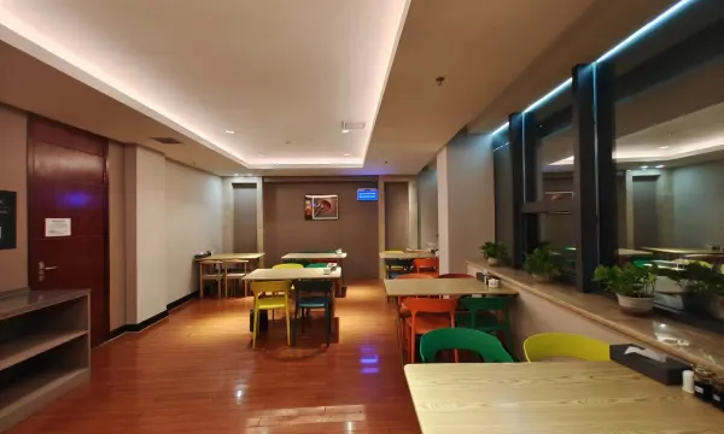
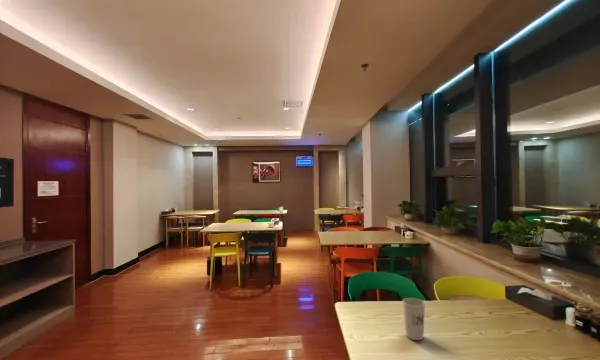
+ cup [402,297,426,341]
